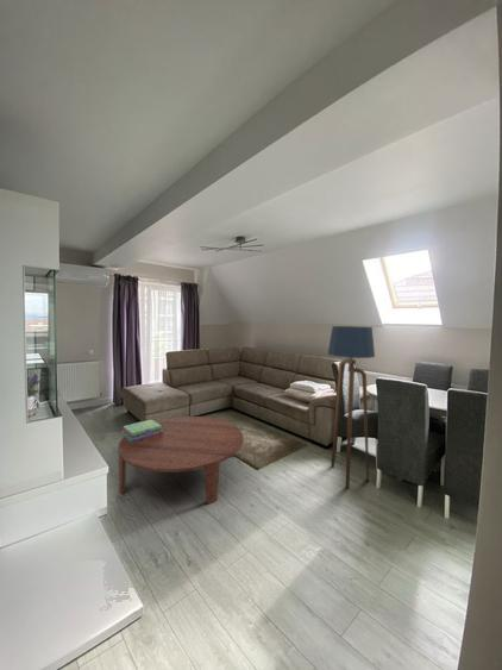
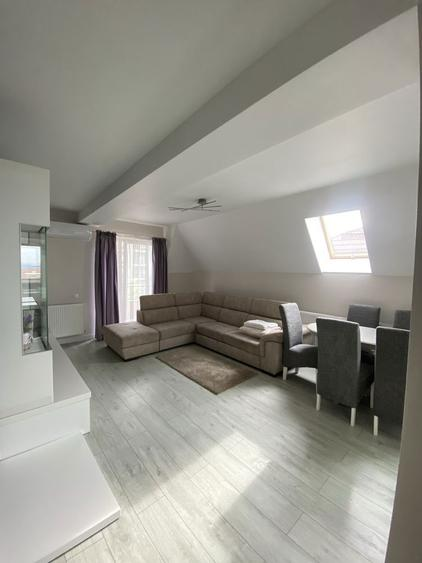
- stack of books [120,419,163,443]
- coffee table [117,415,245,506]
- floor lamp [327,325,376,489]
